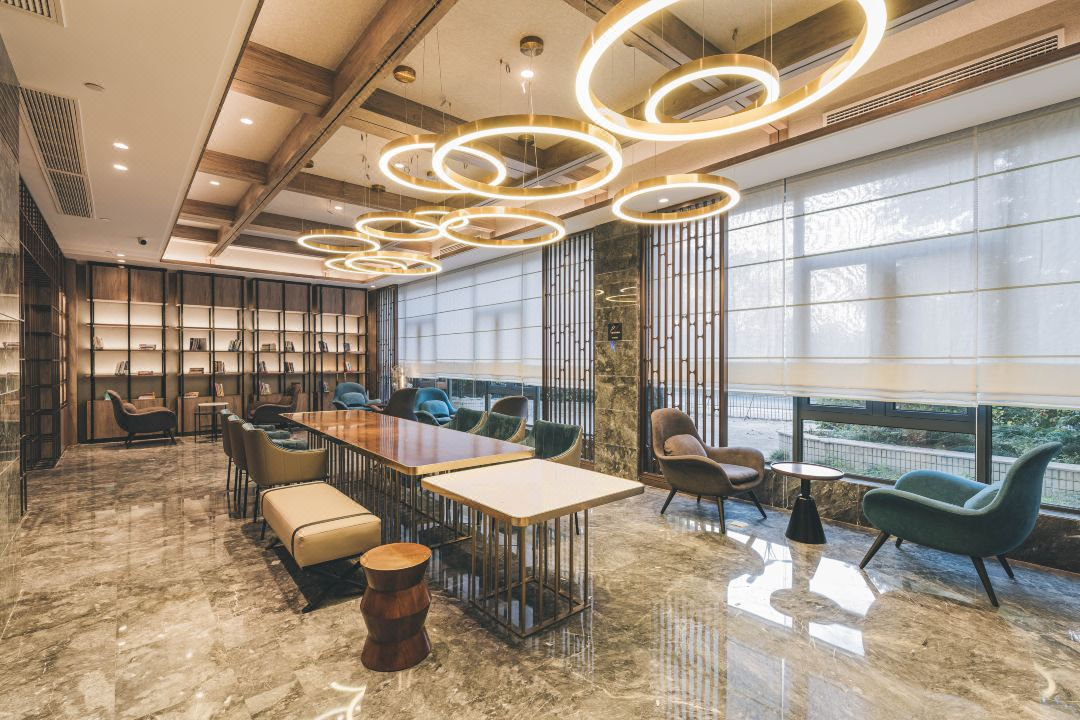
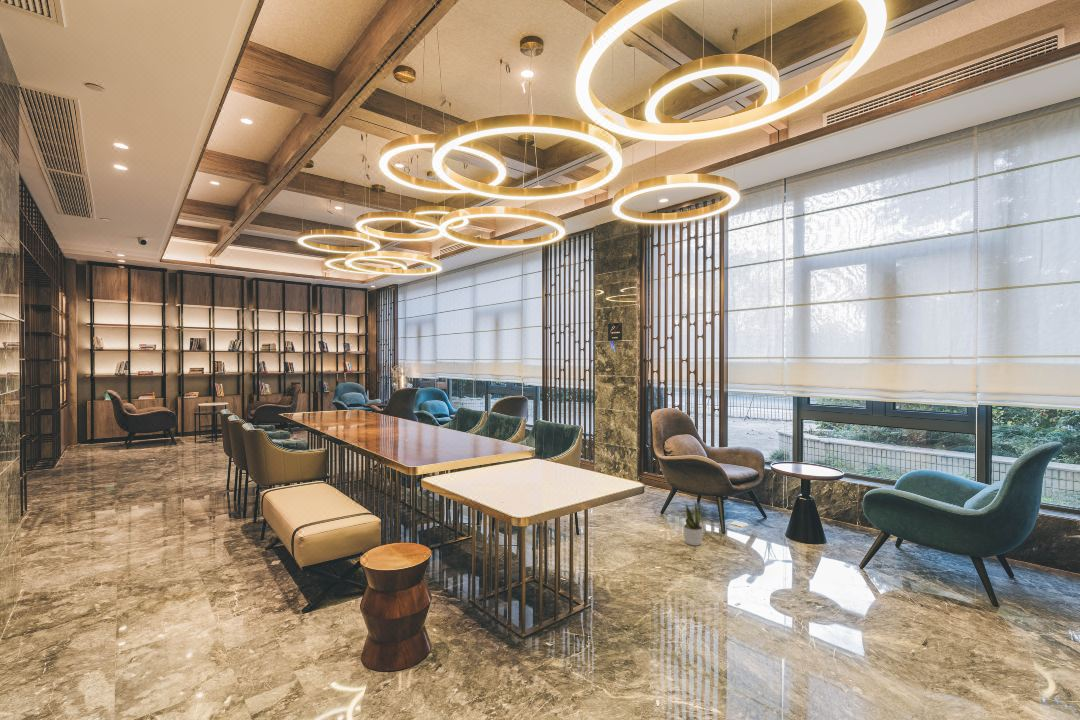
+ potted plant [682,502,704,547]
